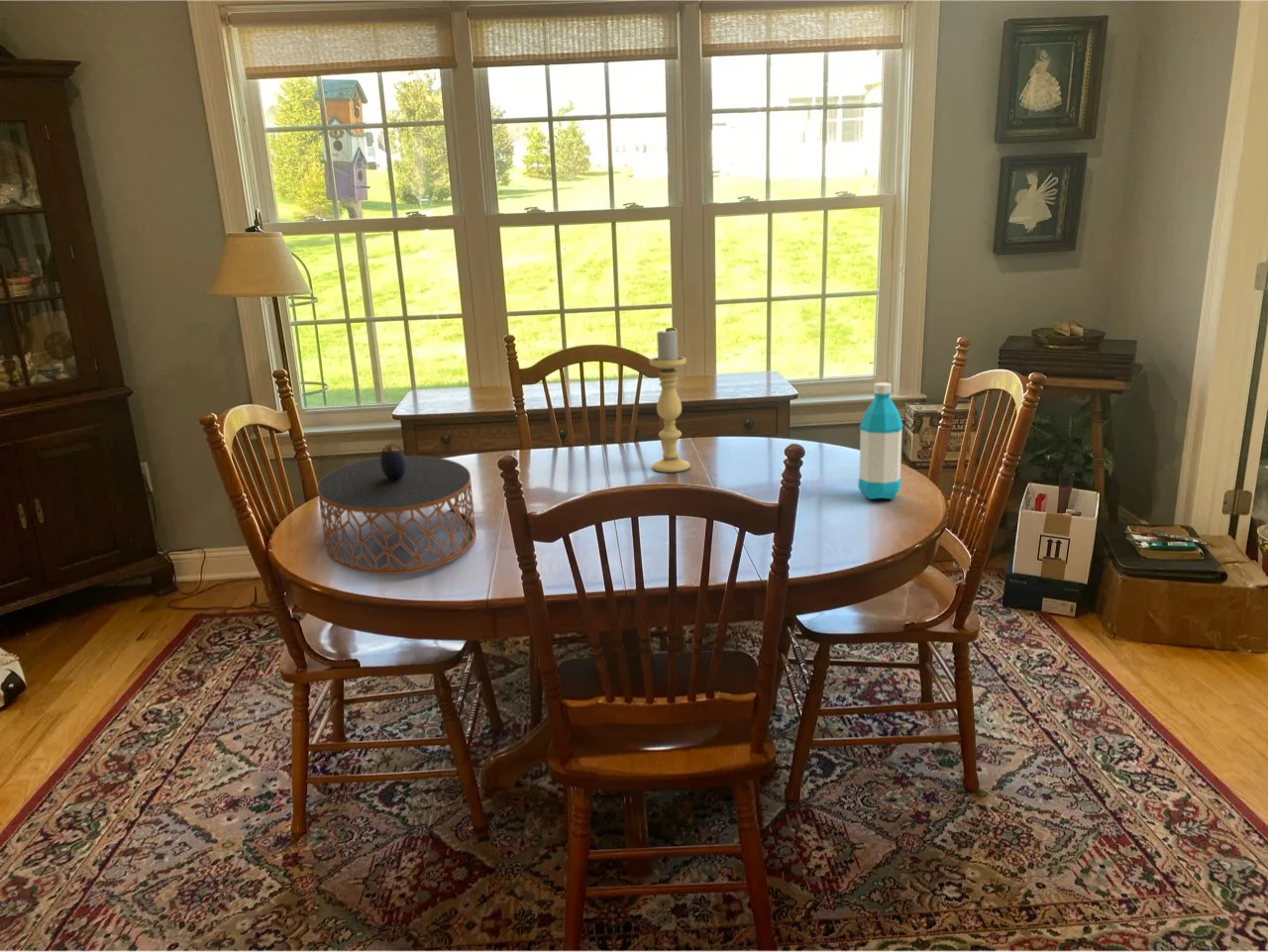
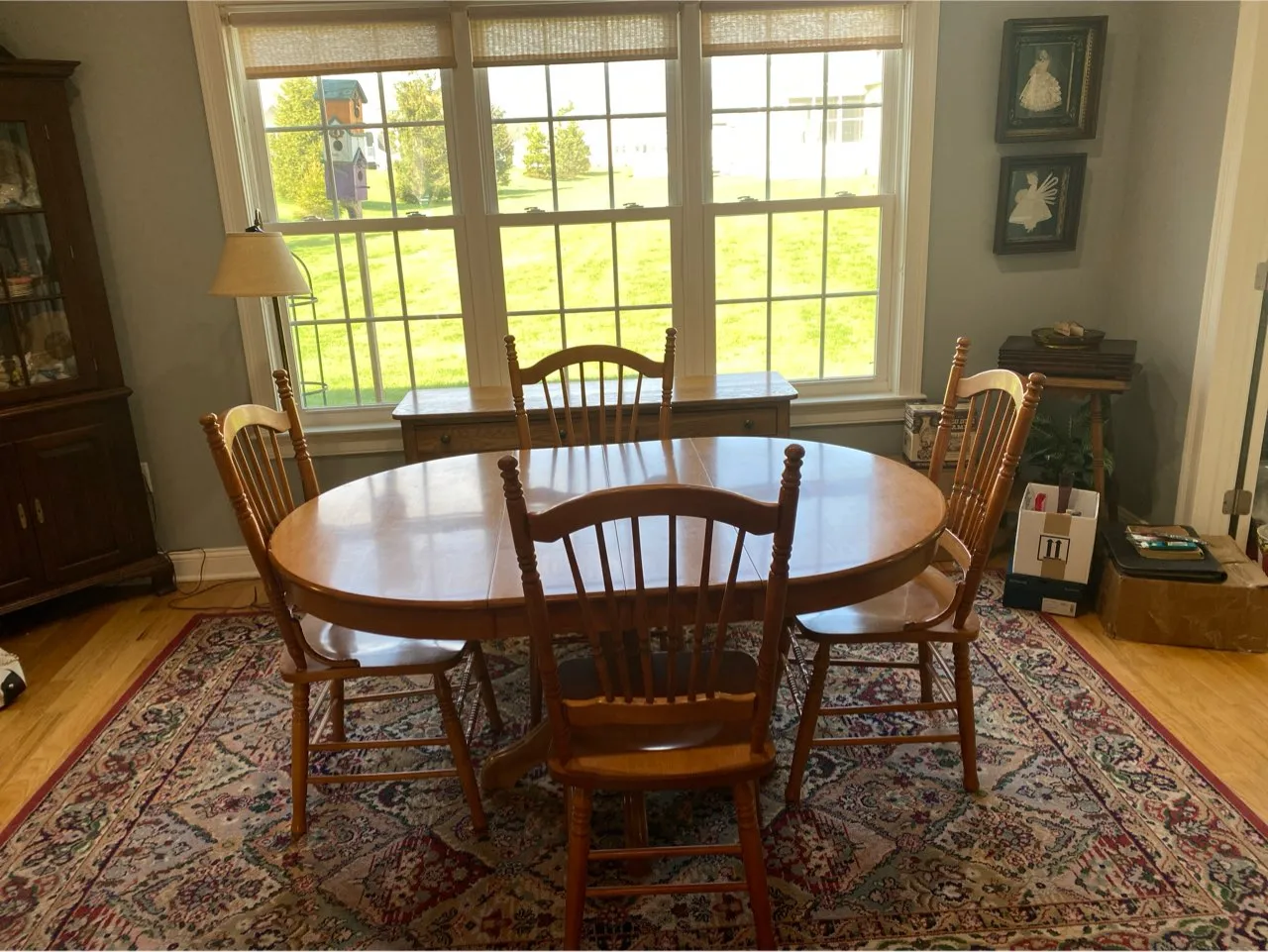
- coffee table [316,443,476,576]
- water bottle [857,381,904,500]
- candle holder [649,327,691,474]
